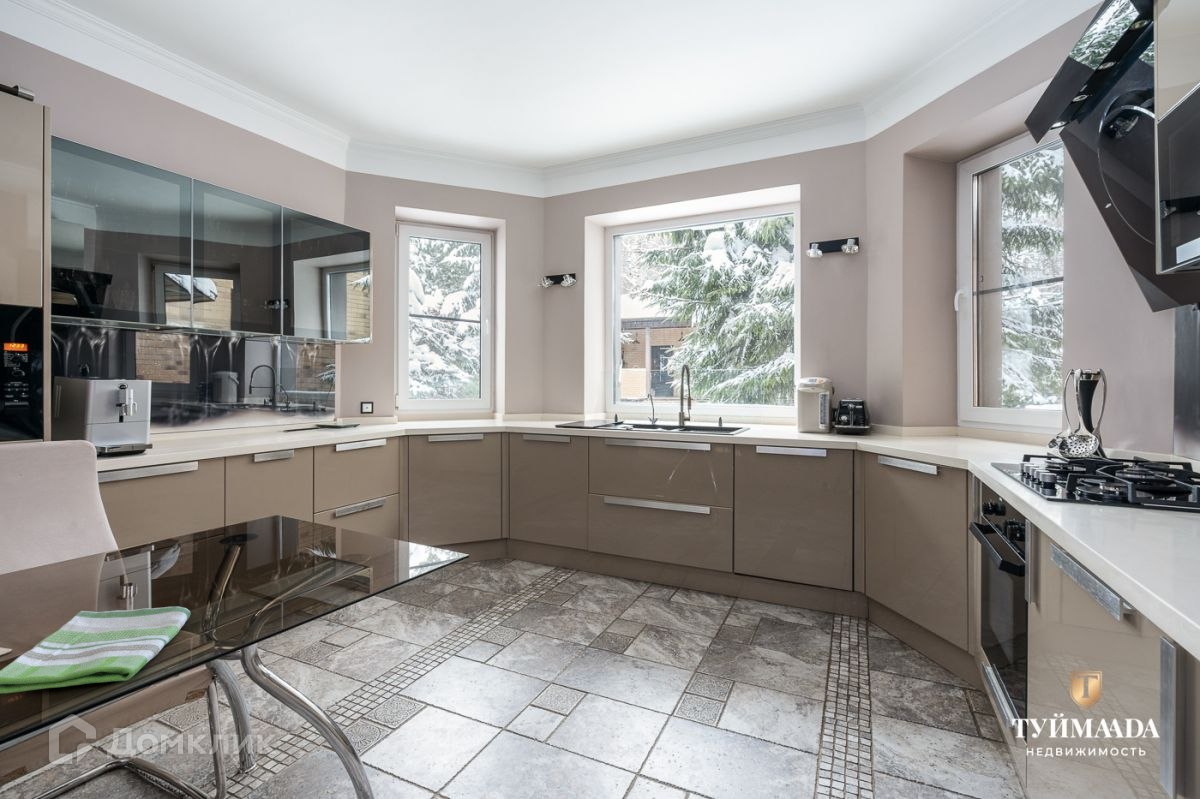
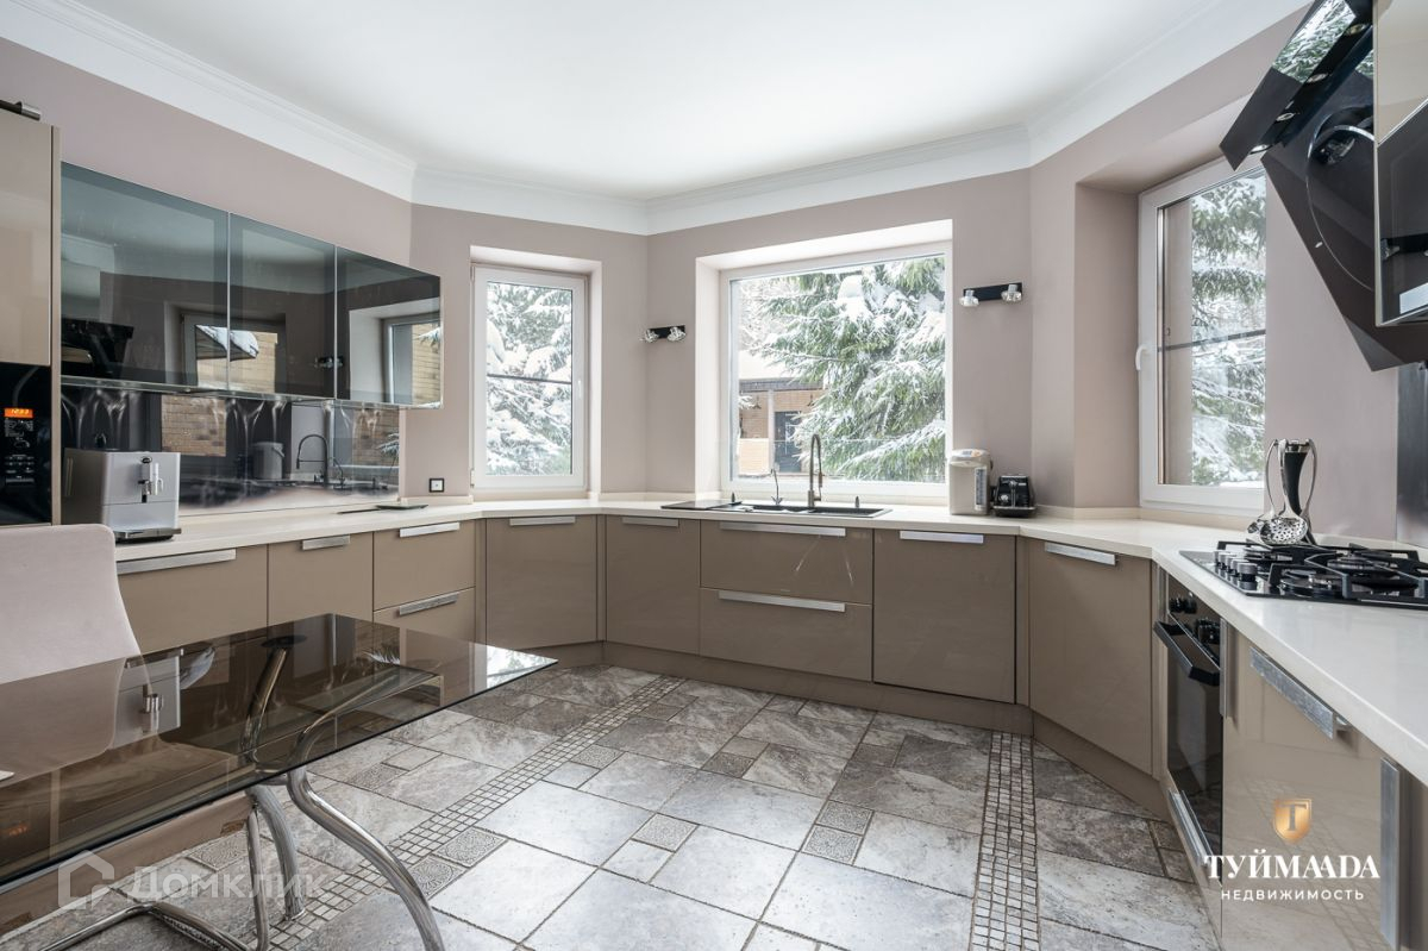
- dish towel [0,606,191,694]
